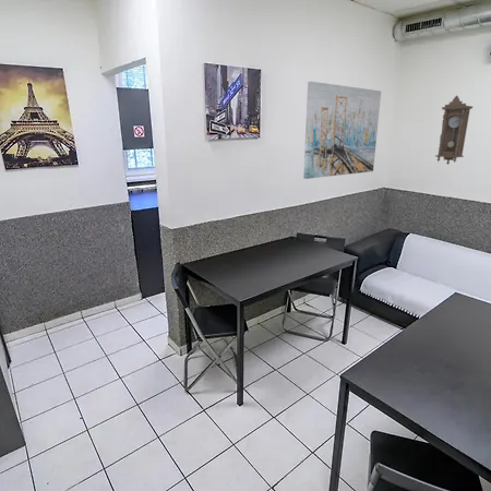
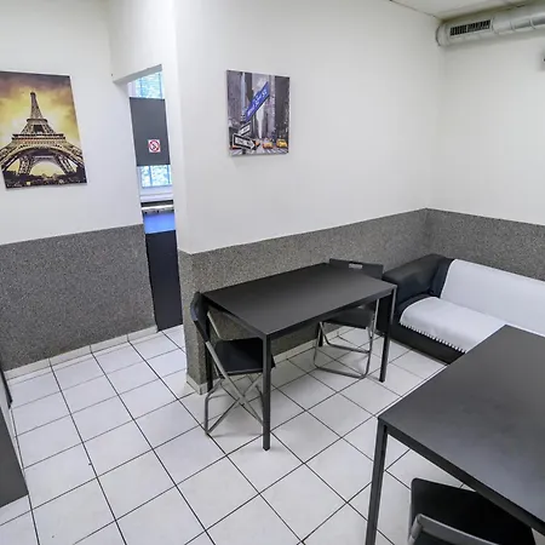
- wall art [302,81,382,180]
- pendulum clock [434,95,474,166]
